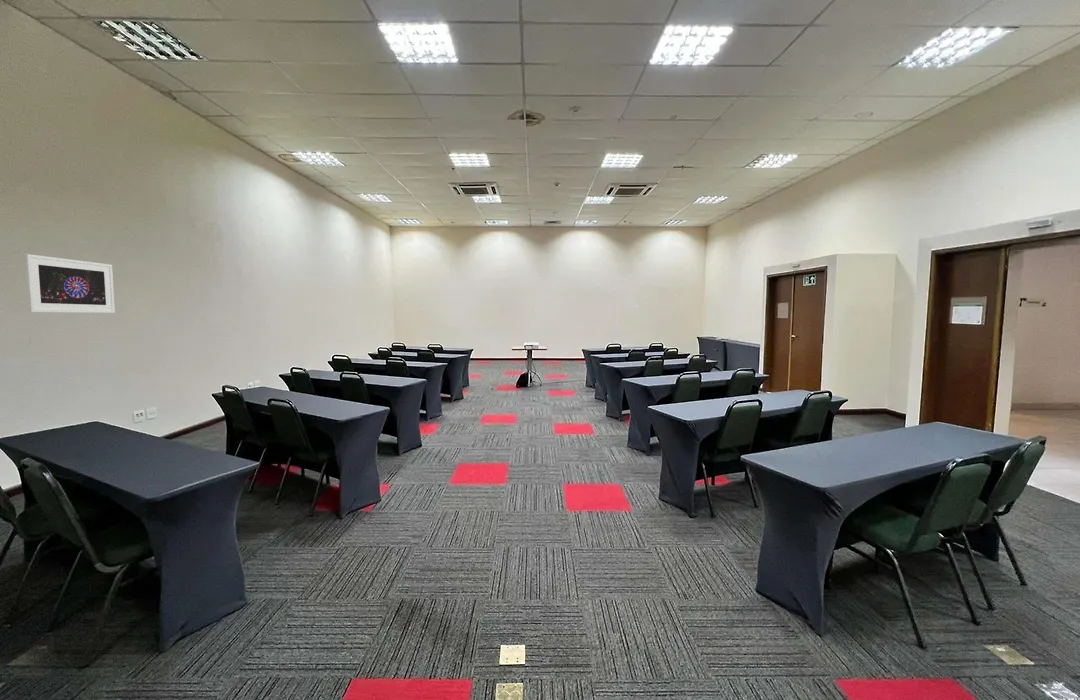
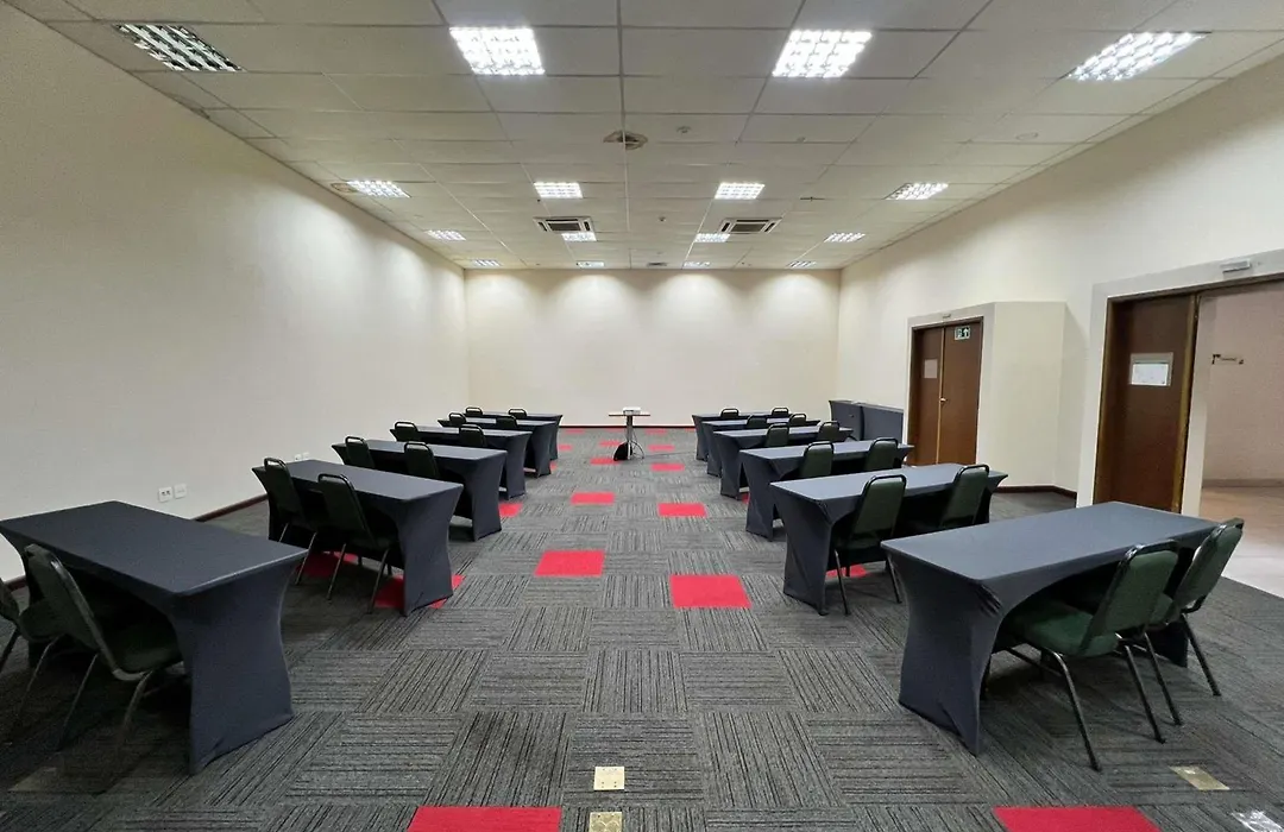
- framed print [23,253,116,314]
